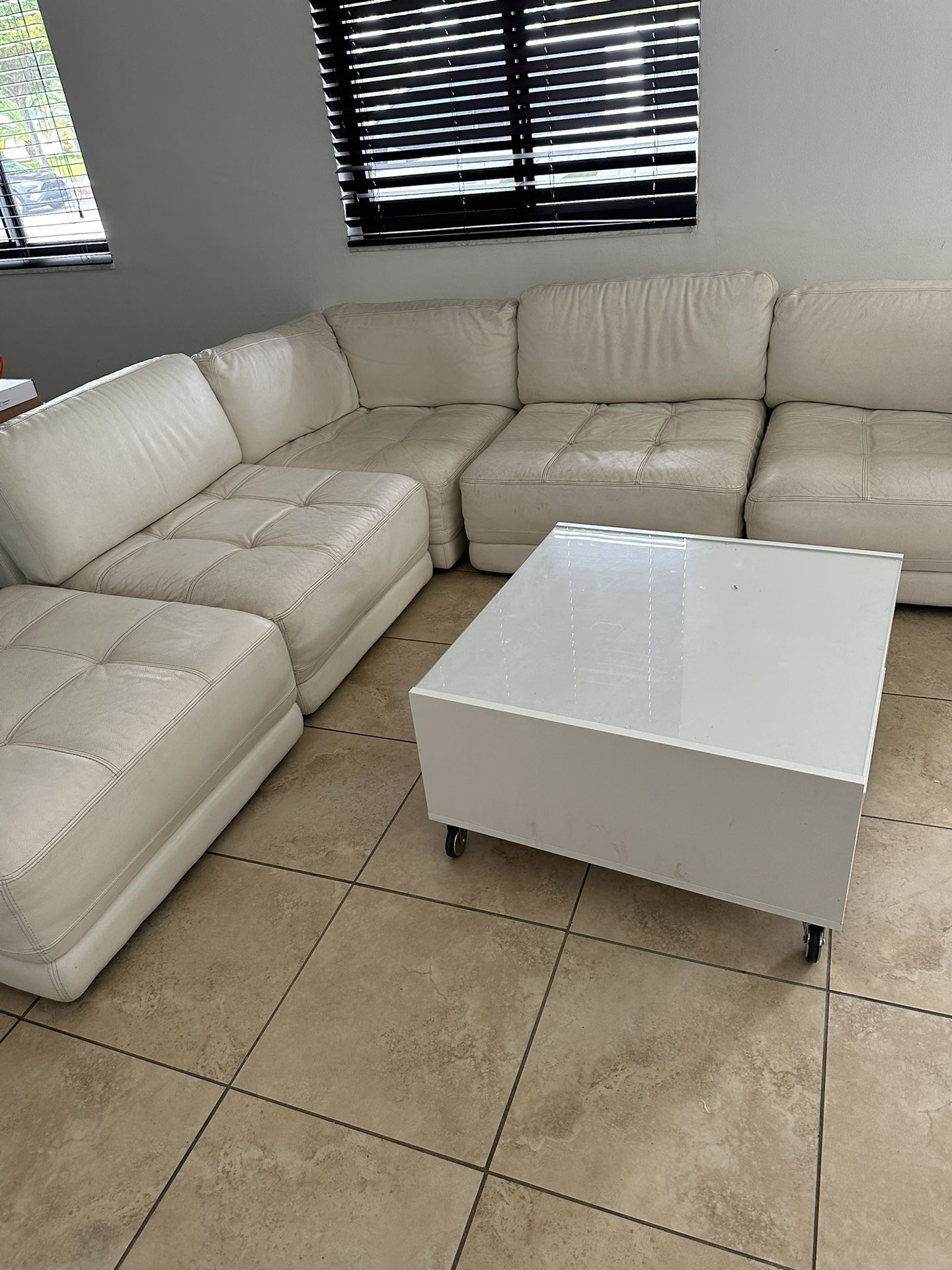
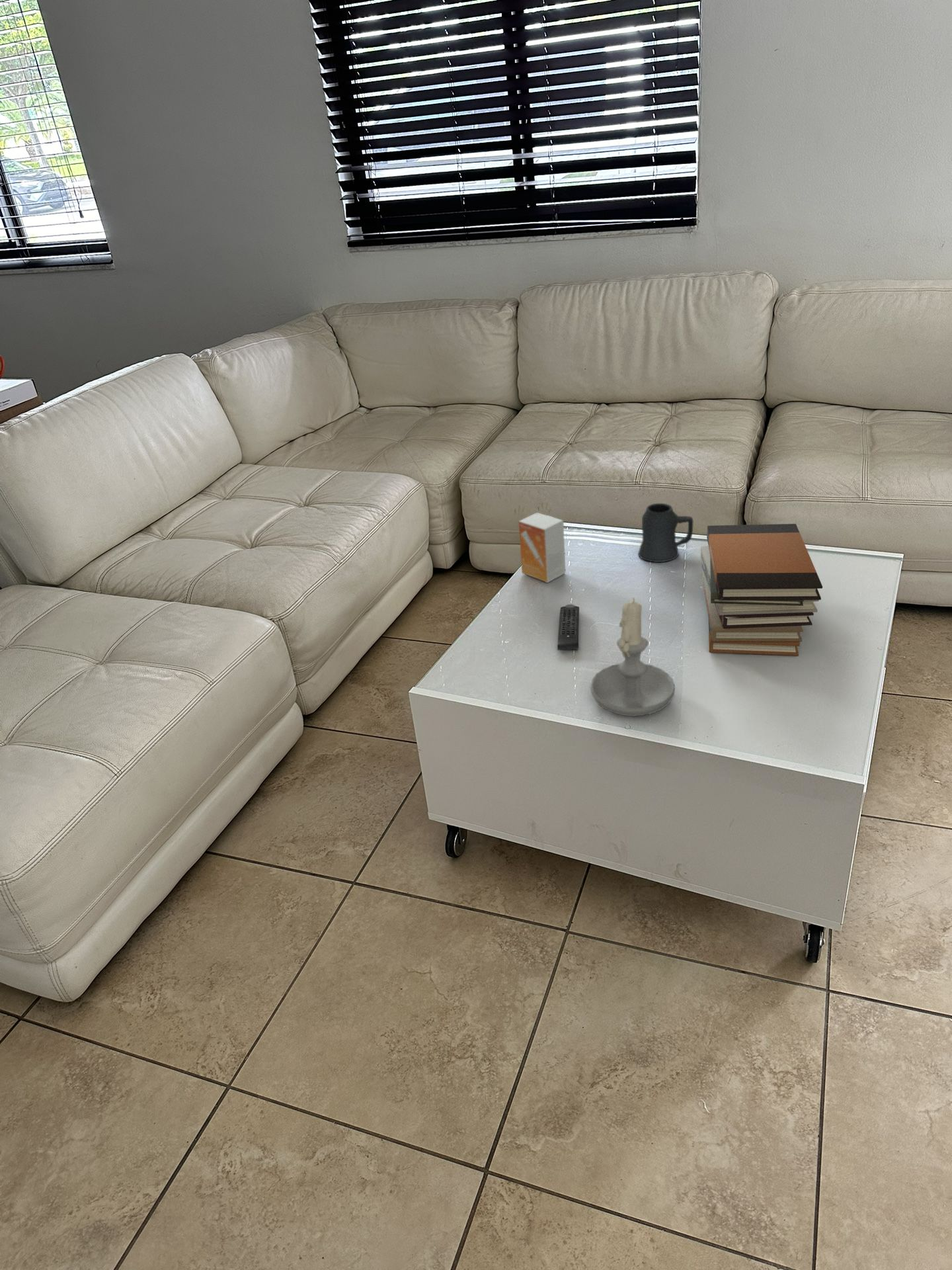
+ small box [518,512,567,583]
+ book stack [700,523,823,656]
+ mug [638,503,694,563]
+ candle [590,597,676,717]
+ remote control [557,604,580,651]
